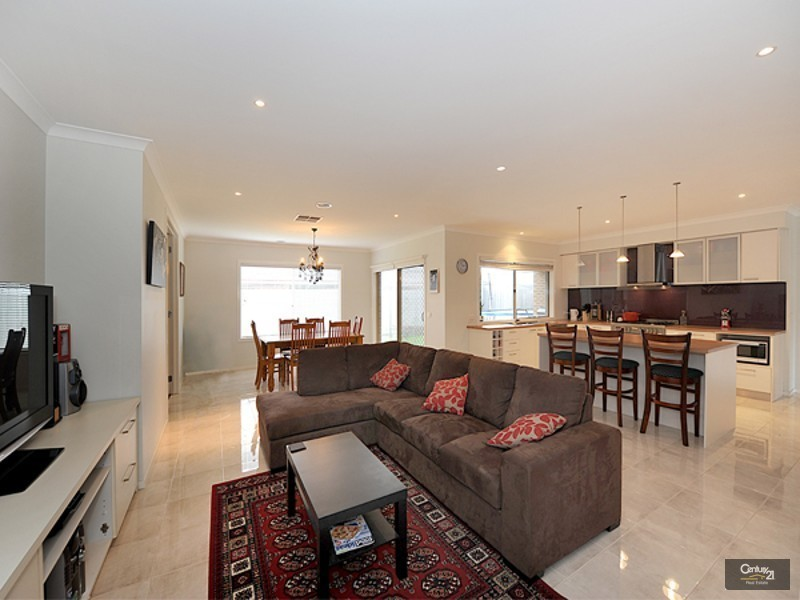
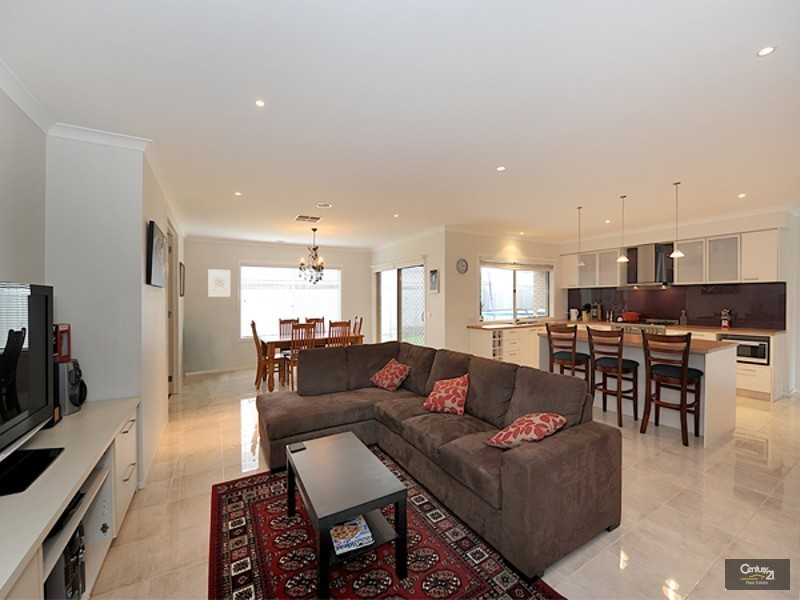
+ wall art [208,268,231,298]
